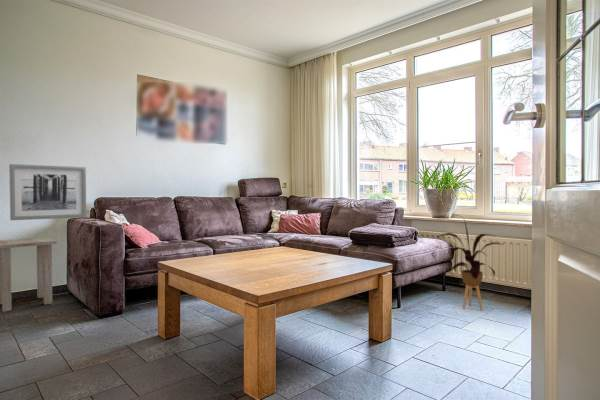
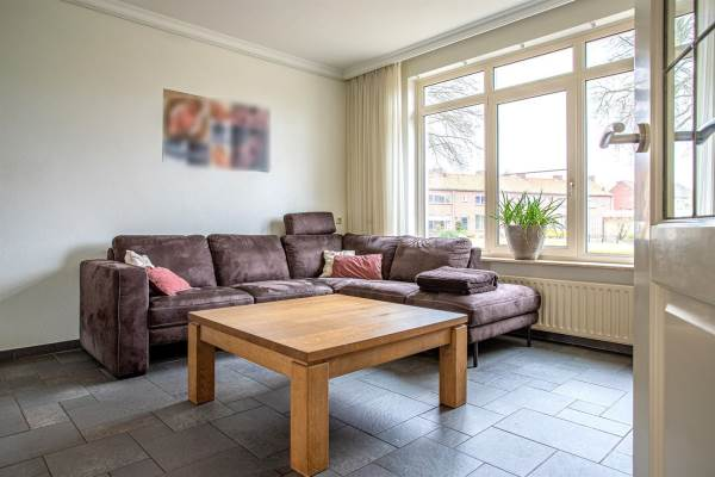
- side table [0,236,58,313]
- house plant [436,214,505,311]
- wall art [8,163,87,221]
